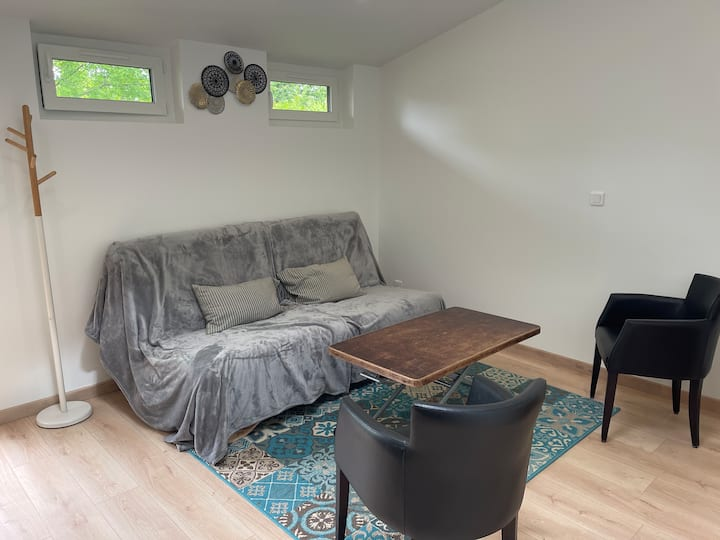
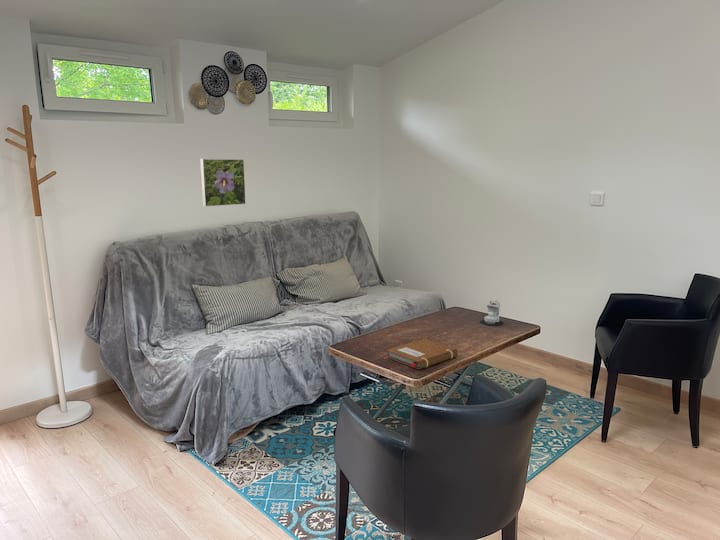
+ notebook [386,338,459,370]
+ candle [479,299,504,326]
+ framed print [199,158,247,208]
